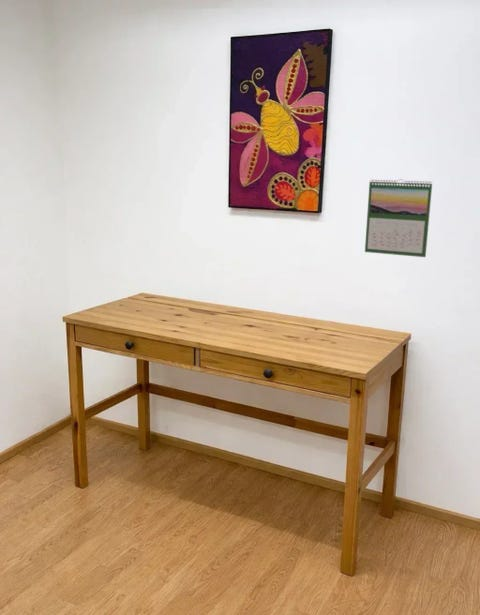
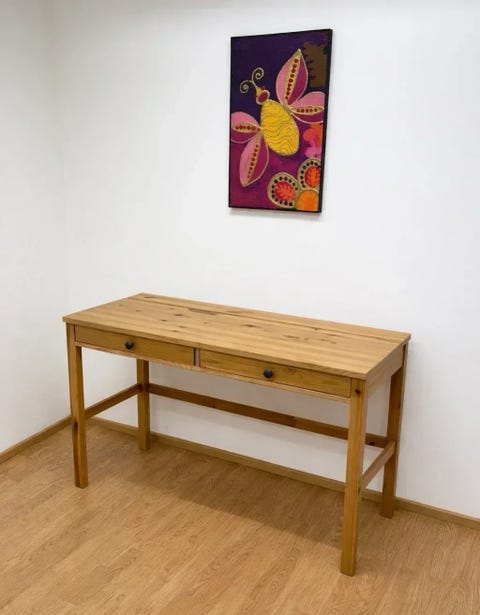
- calendar [364,178,433,258]
